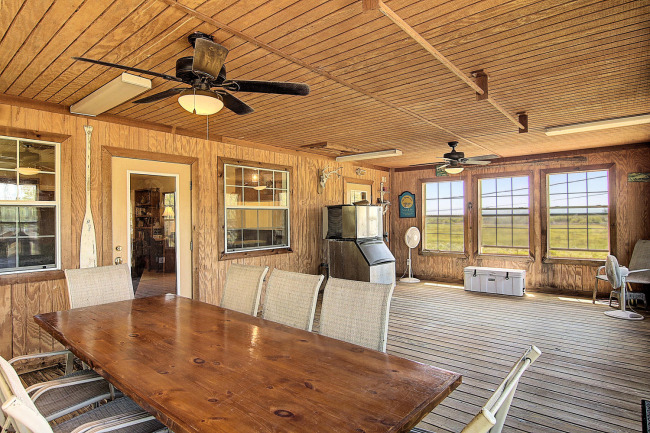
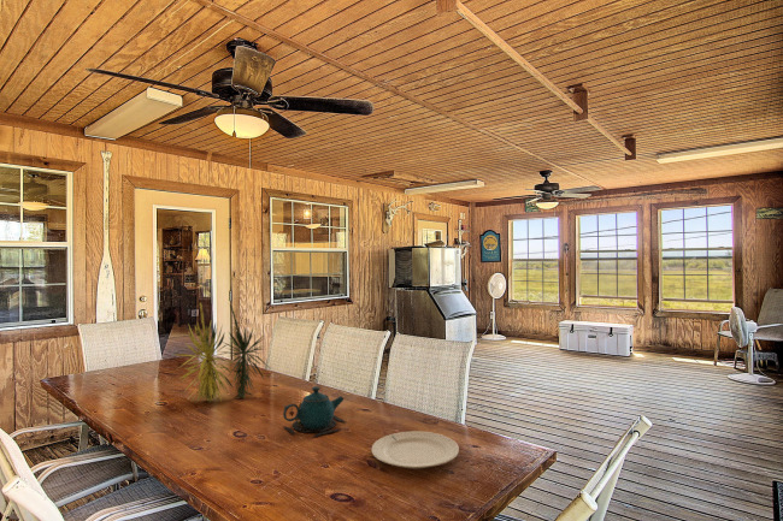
+ chinaware [370,430,460,470]
+ plant [175,302,272,403]
+ teapot [282,385,347,438]
